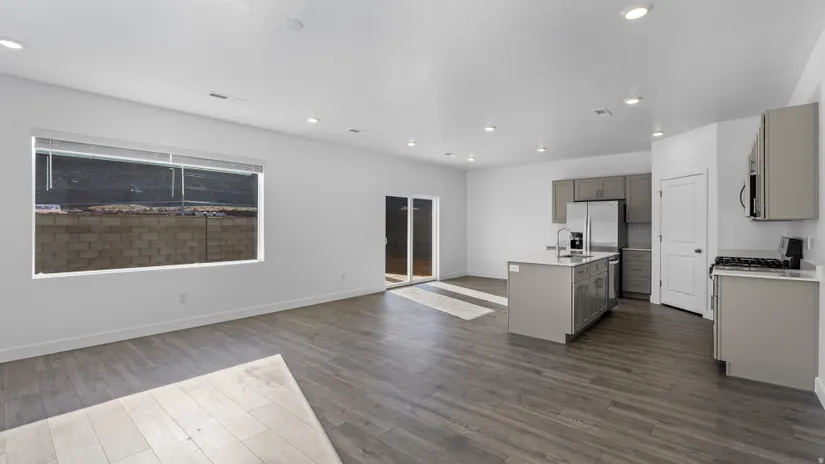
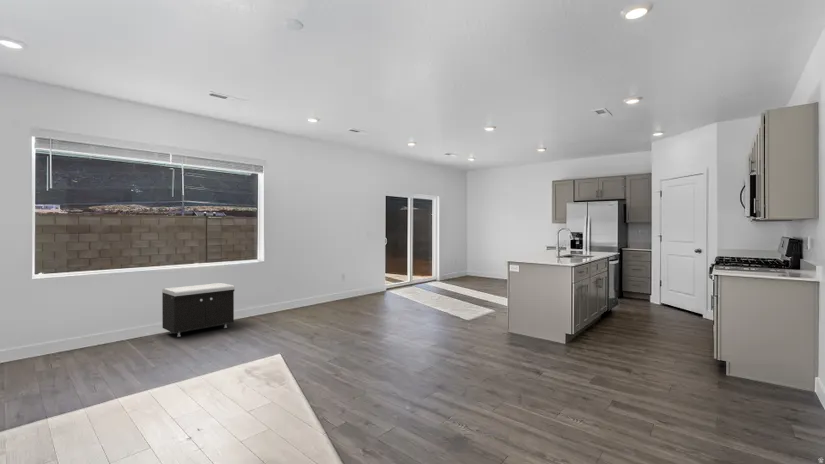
+ storage bench [161,282,236,338]
